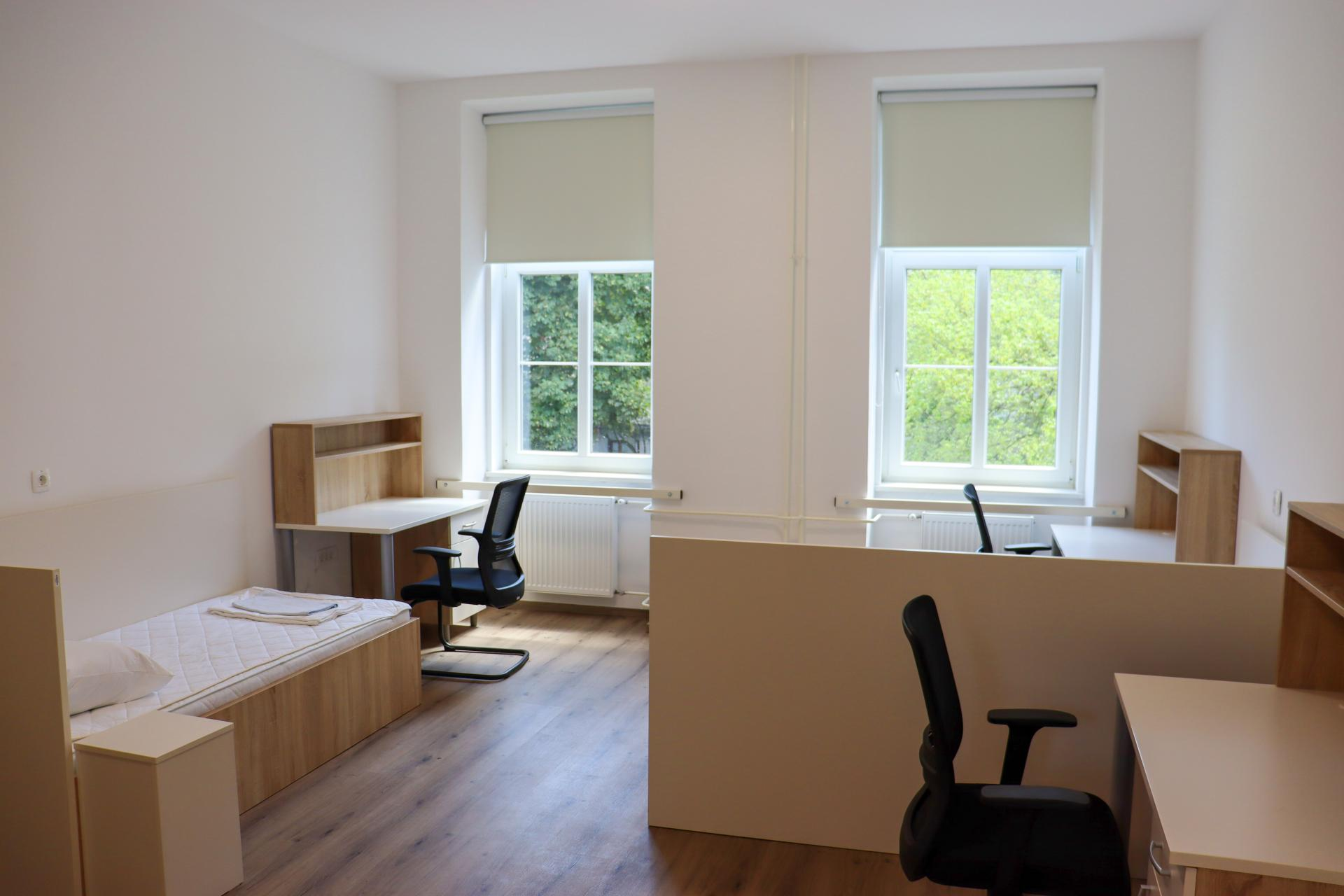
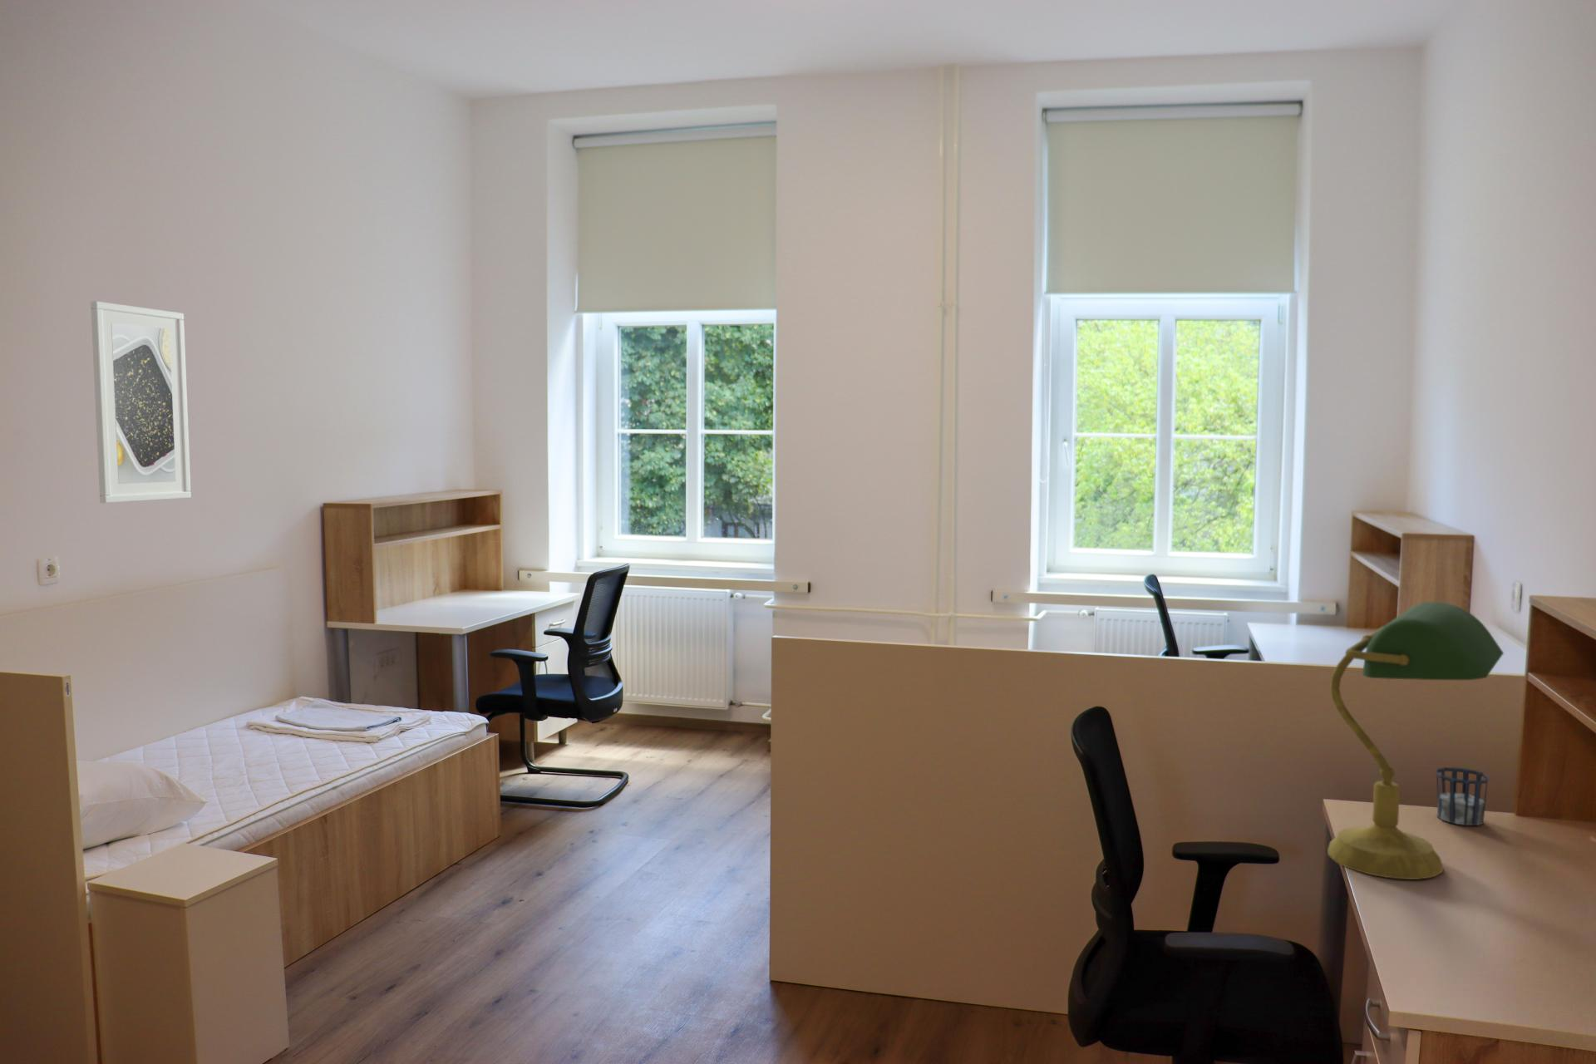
+ cup [1436,766,1489,826]
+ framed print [90,300,192,504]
+ desk lamp [1326,601,1505,880]
